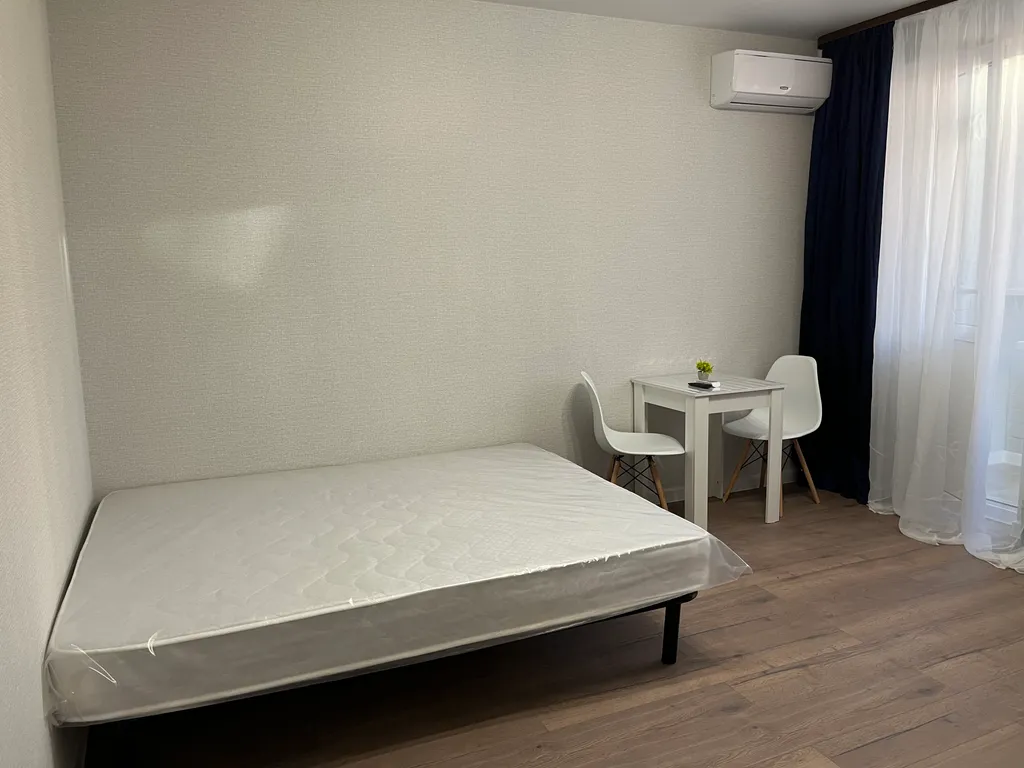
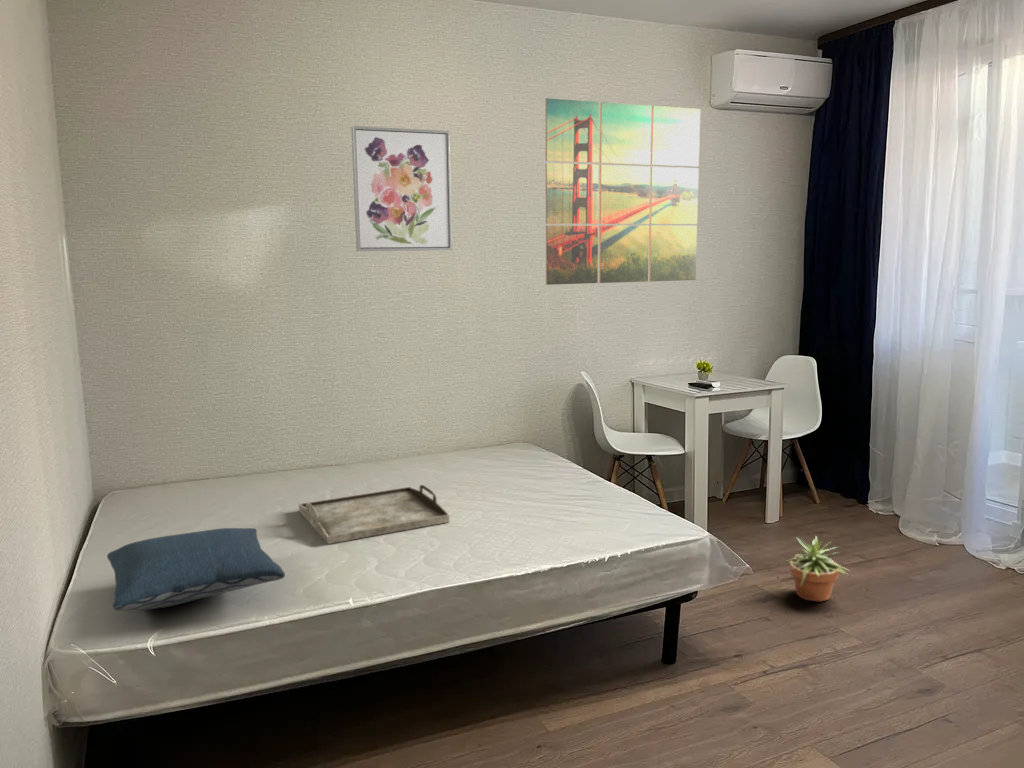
+ potted plant [781,535,849,602]
+ serving tray [298,484,451,545]
+ wall art [350,125,453,252]
+ wall art [545,97,701,286]
+ pillow [106,527,286,612]
